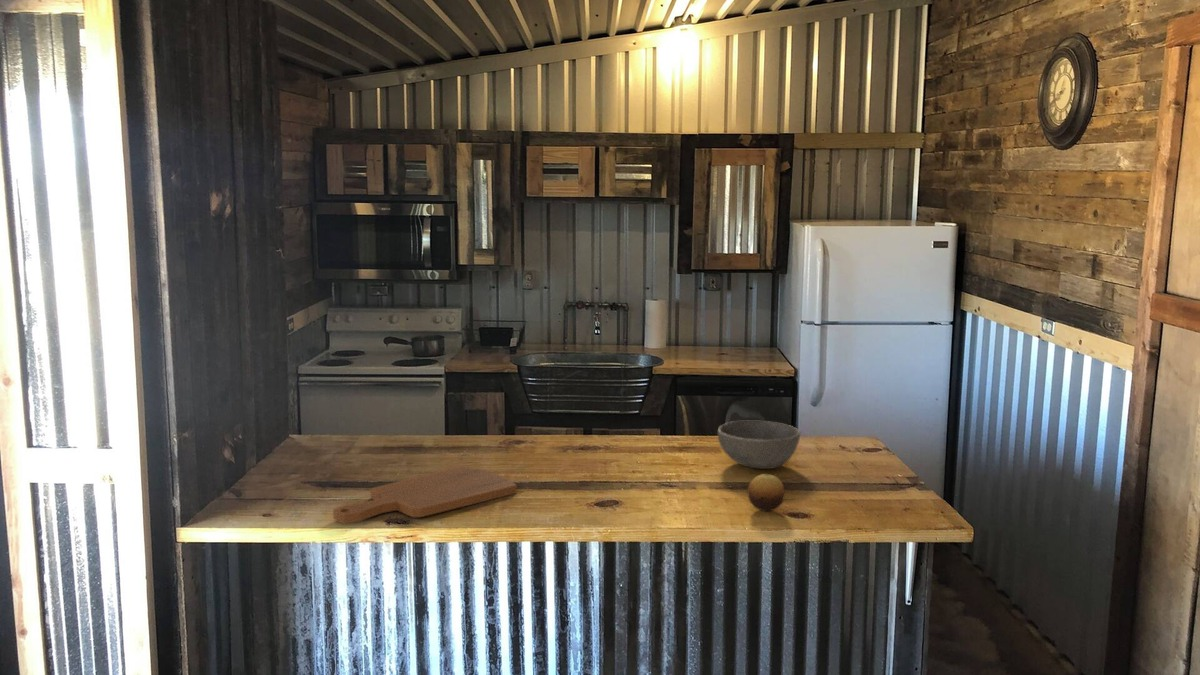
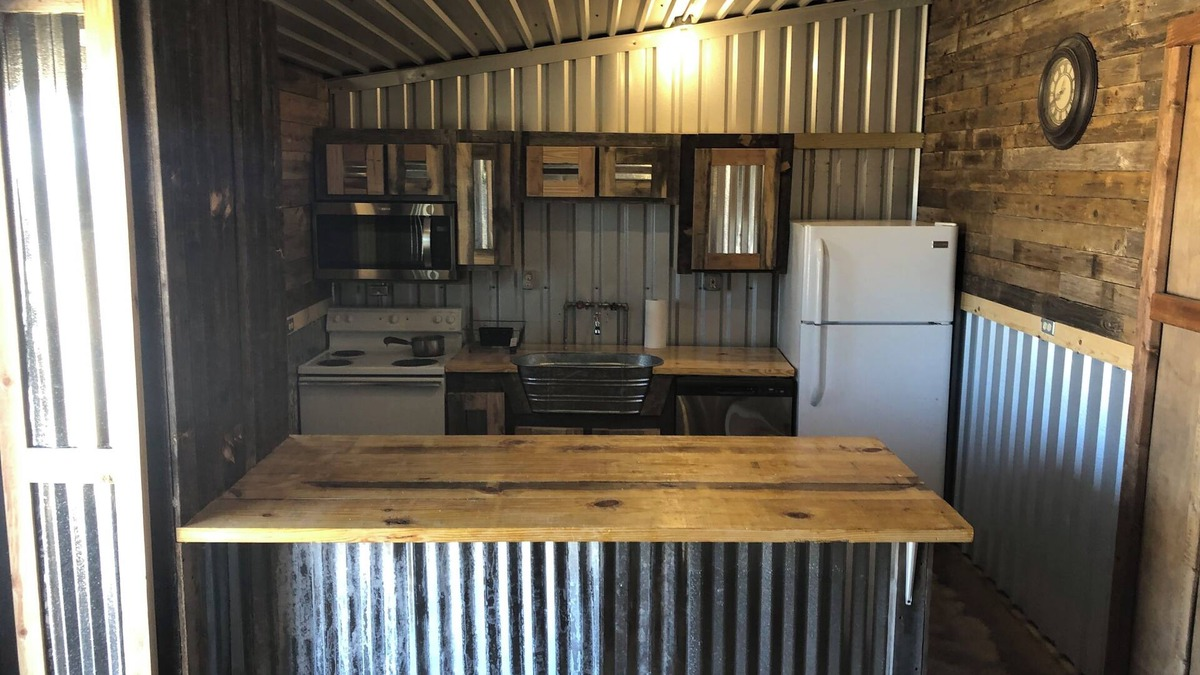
- cutting board [332,464,518,525]
- bowl [717,420,801,470]
- fruit [747,473,786,512]
